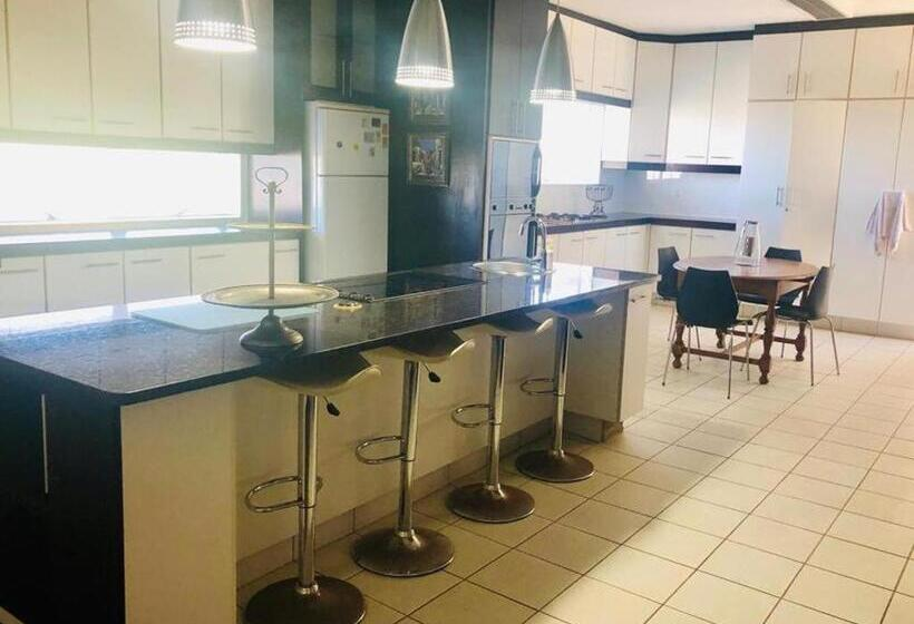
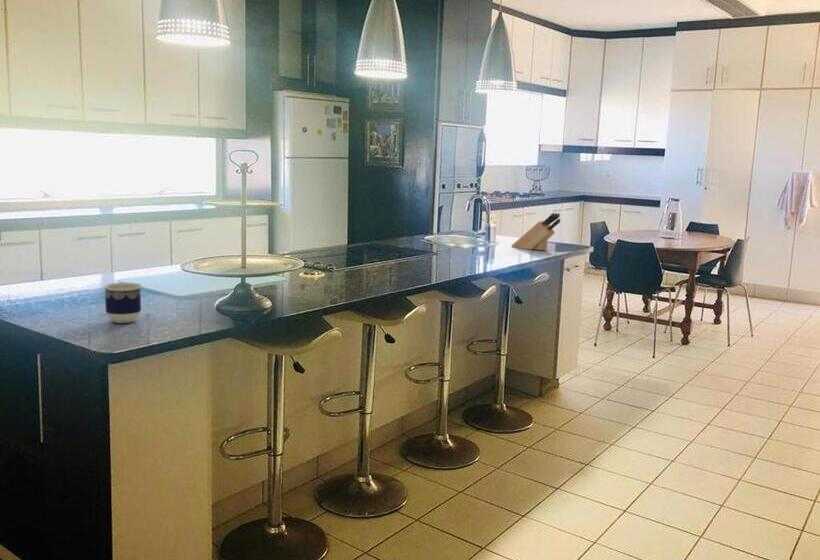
+ cup [103,282,143,324]
+ knife block [510,212,561,251]
